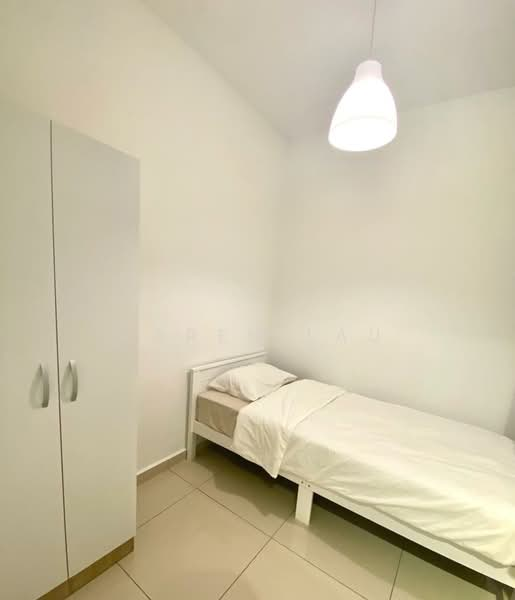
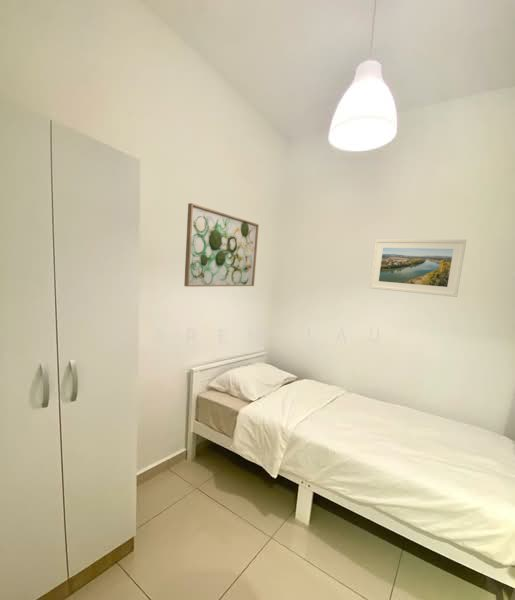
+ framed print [368,239,467,298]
+ wall art [183,202,260,288]
